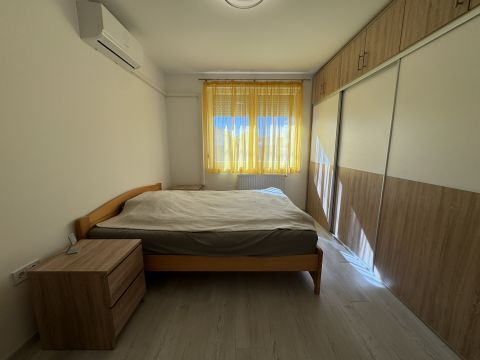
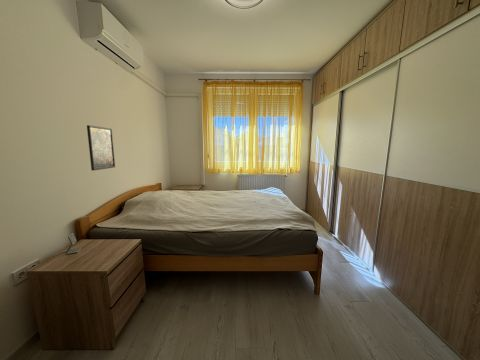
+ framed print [86,124,116,171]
